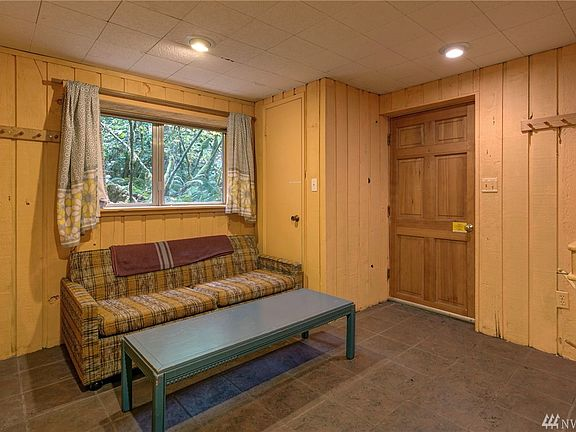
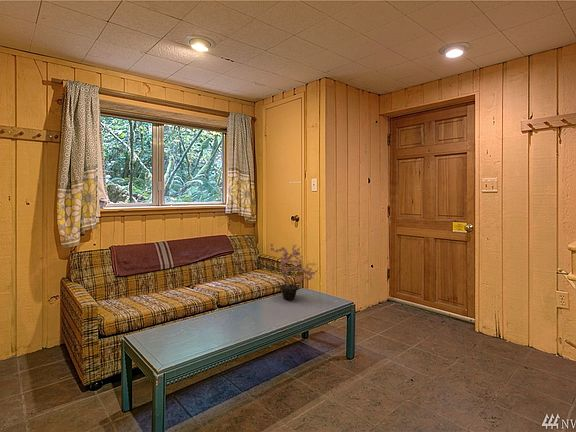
+ potted plant [269,243,319,300]
